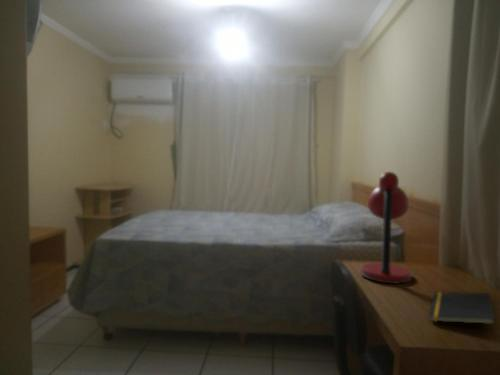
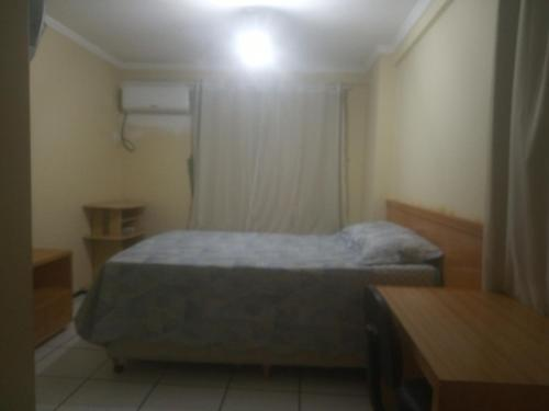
- notepad [428,291,497,325]
- desk lamp [360,171,413,285]
